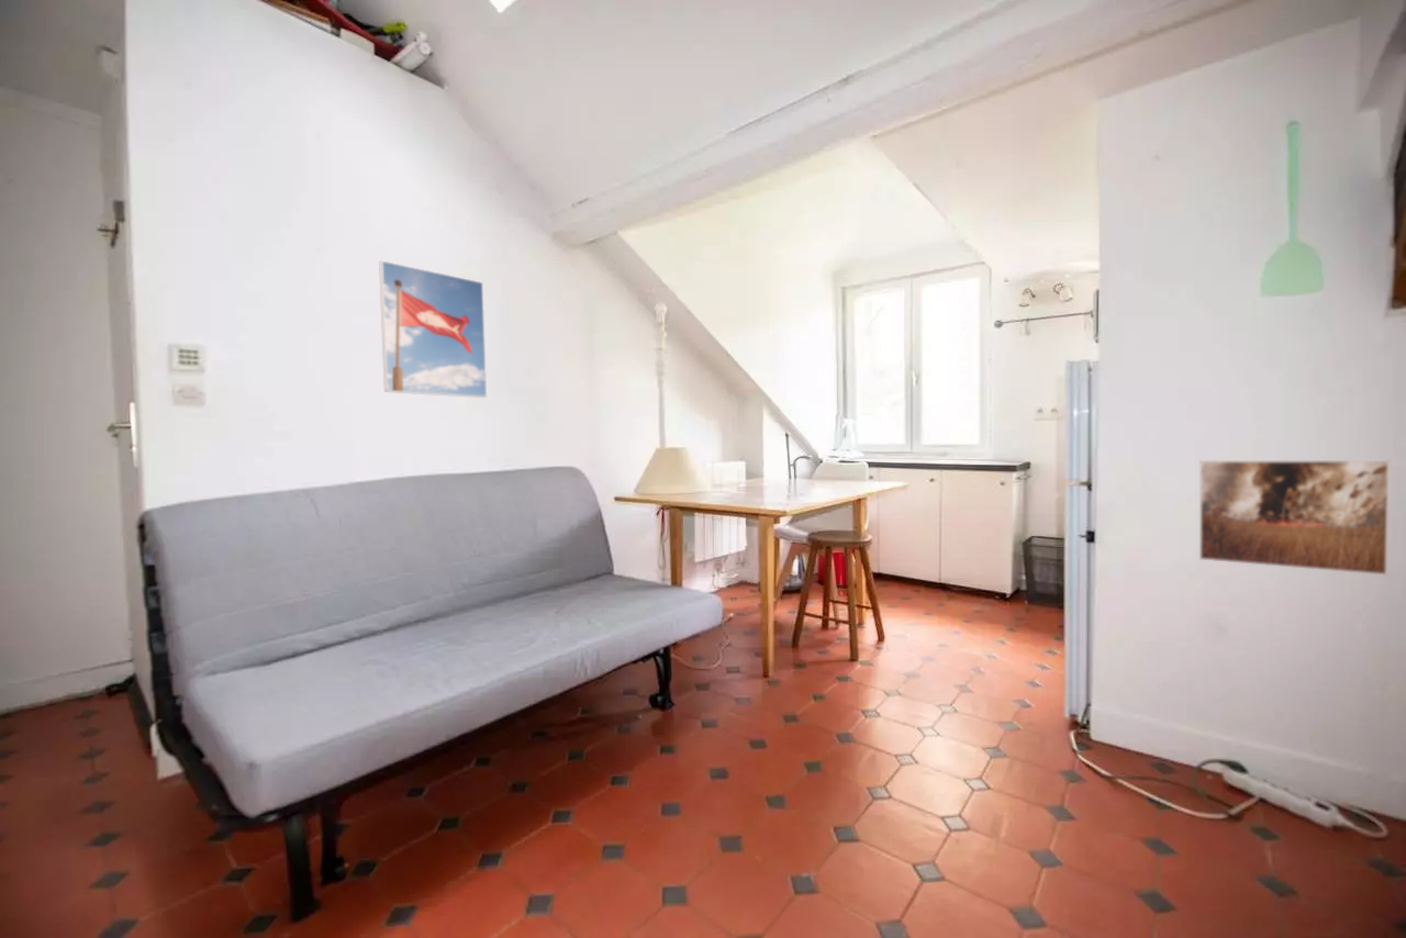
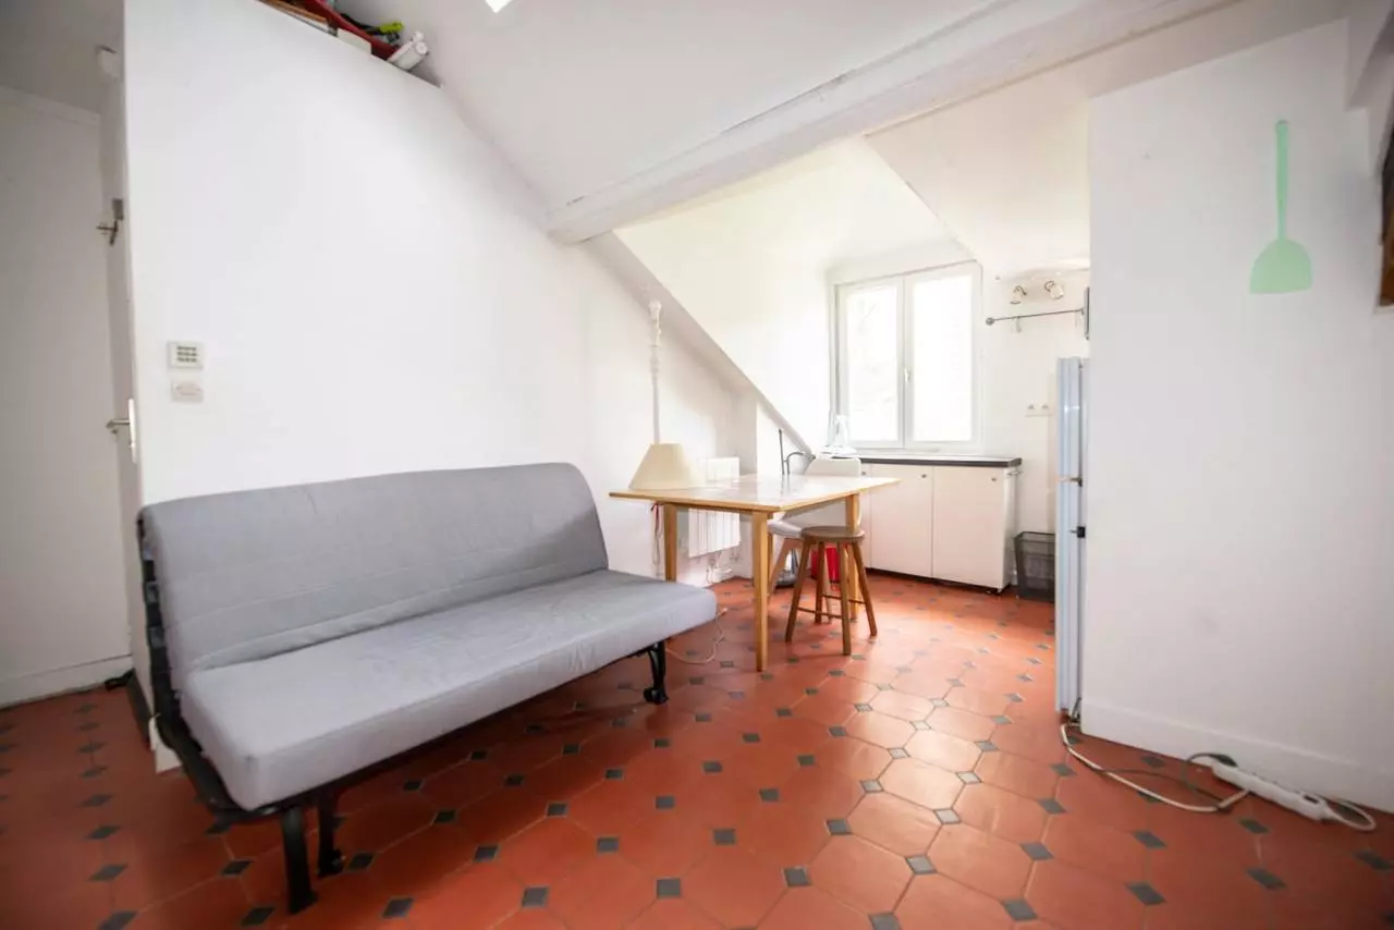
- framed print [378,259,488,399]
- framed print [1198,459,1391,577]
